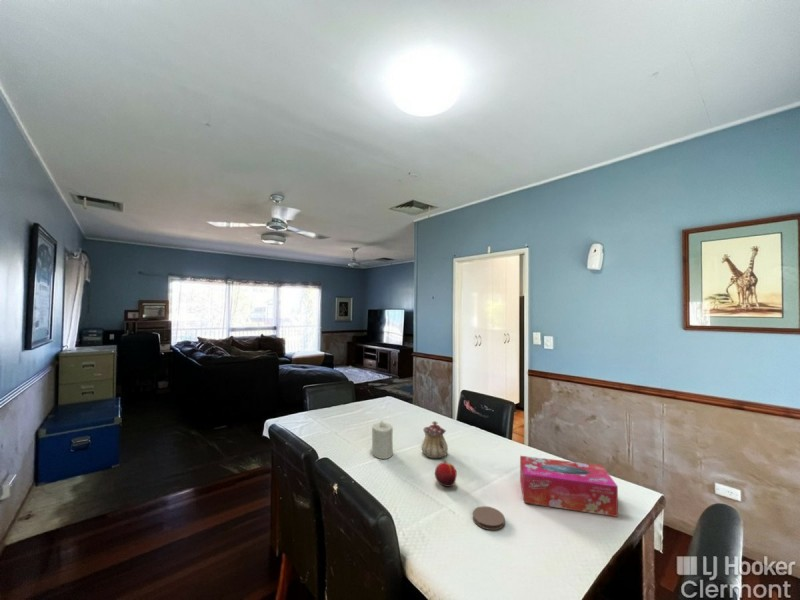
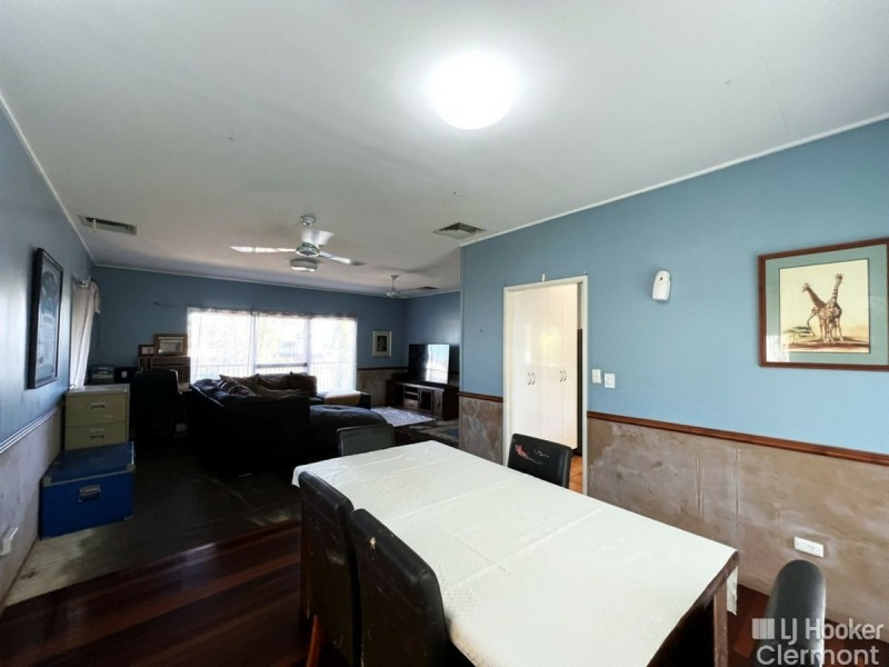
- coaster [472,505,506,531]
- tissue box [519,455,619,518]
- fruit [434,462,458,488]
- teapot [420,420,449,459]
- candle [371,419,394,460]
